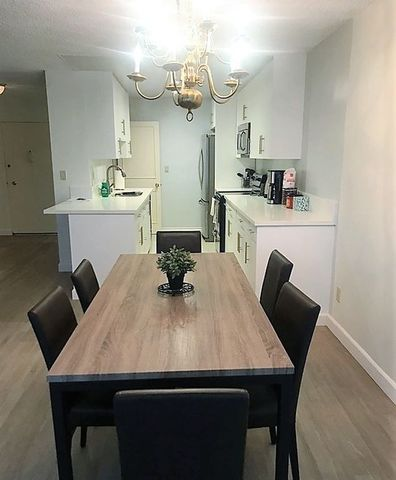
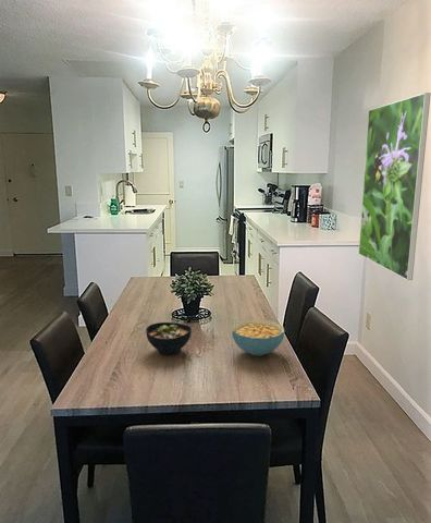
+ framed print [358,92,431,281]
+ bowl [145,321,193,356]
+ cereal bowl [231,318,285,357]
